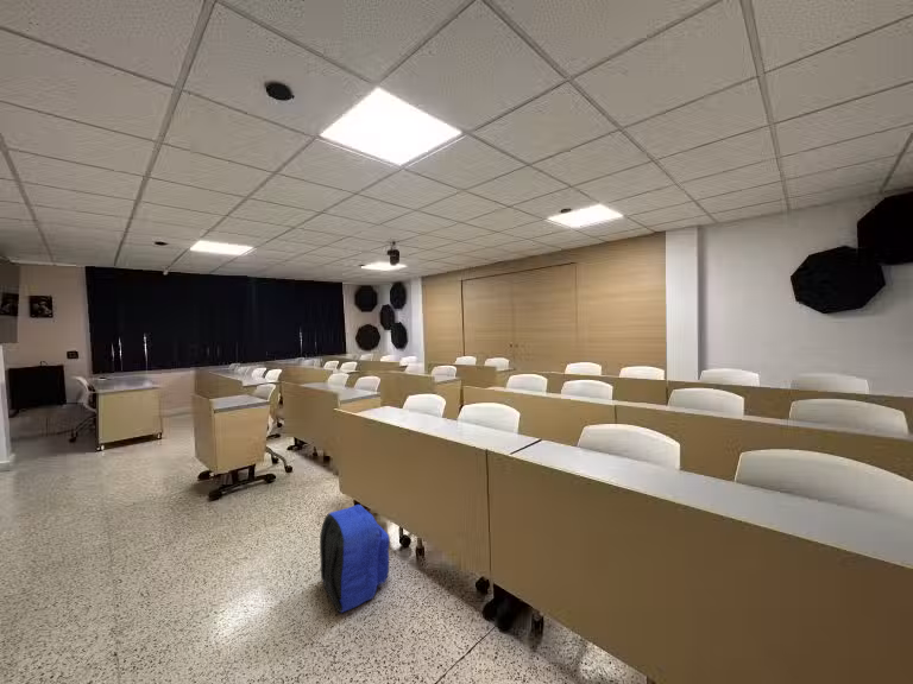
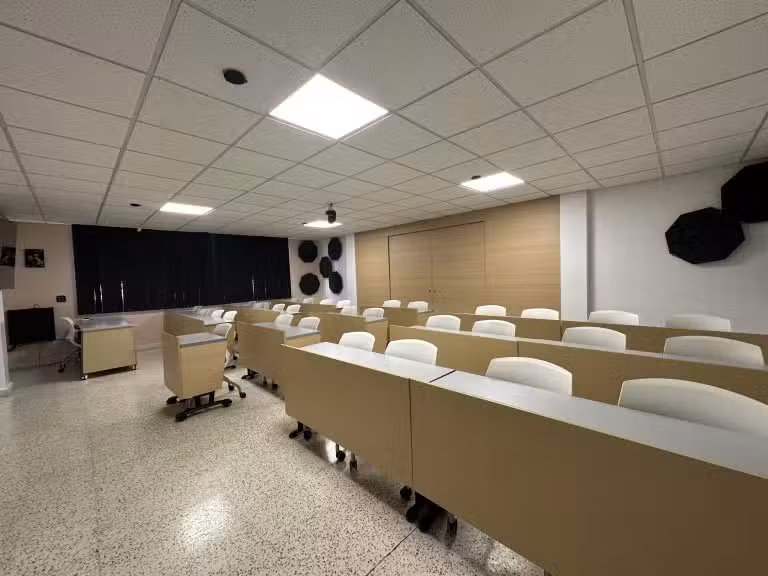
- backpack [319,504,391,615]
